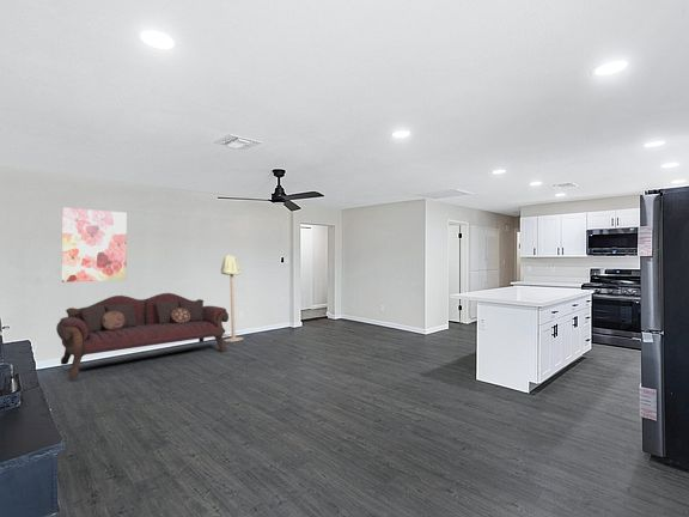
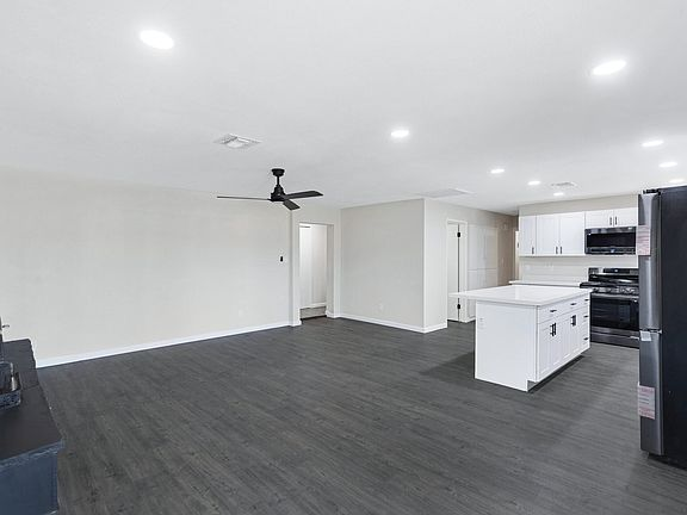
- floor lamp [220,254,244,343]
- wall art [61,206,128,284]
- sofa [55,292,230,381]
